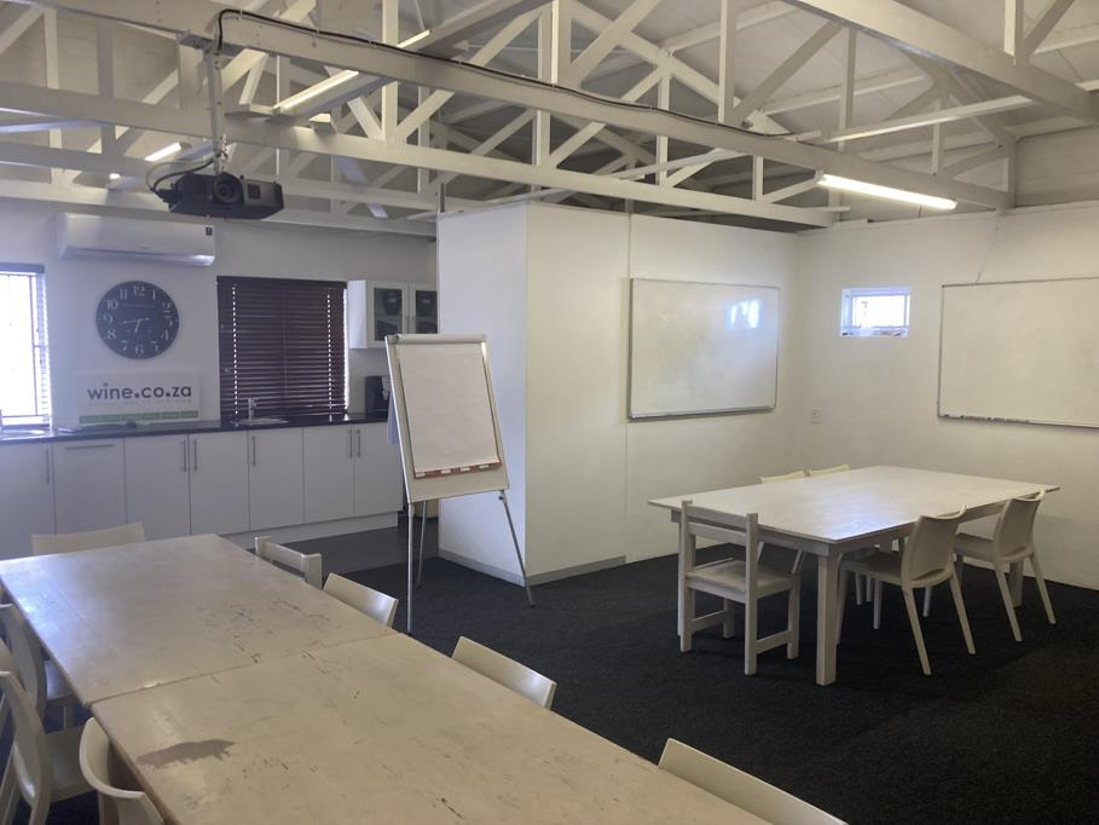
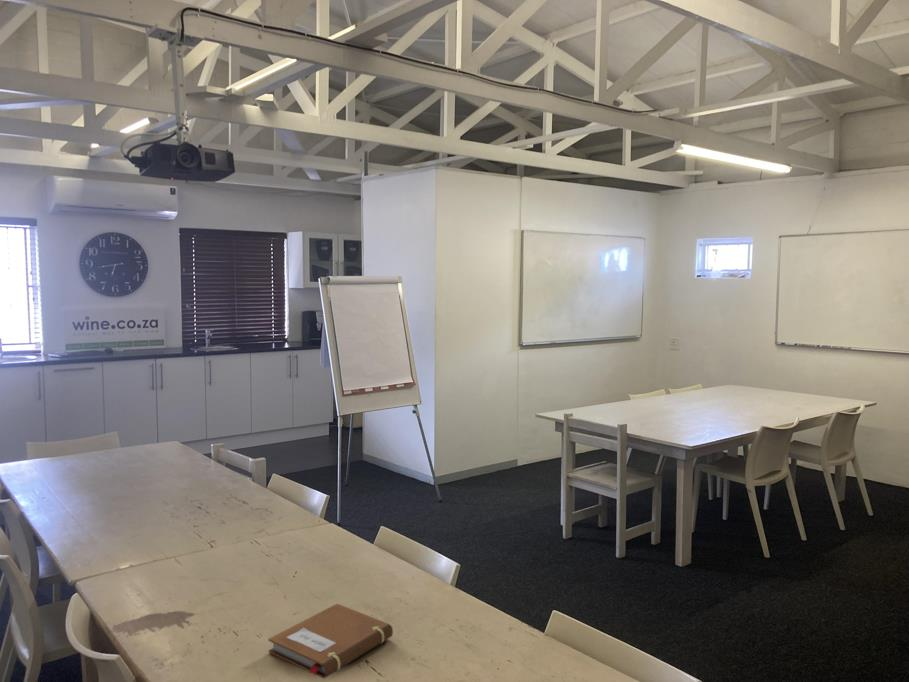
+ notebook [267,603,394,679]
